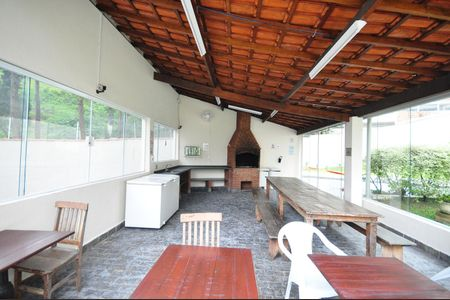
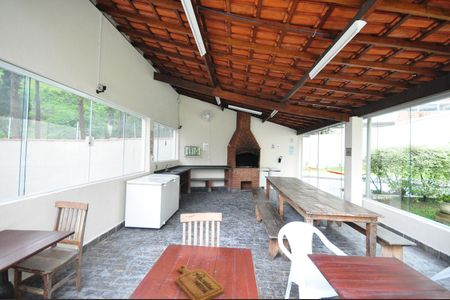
+ cutting board [175,264,225,300]
